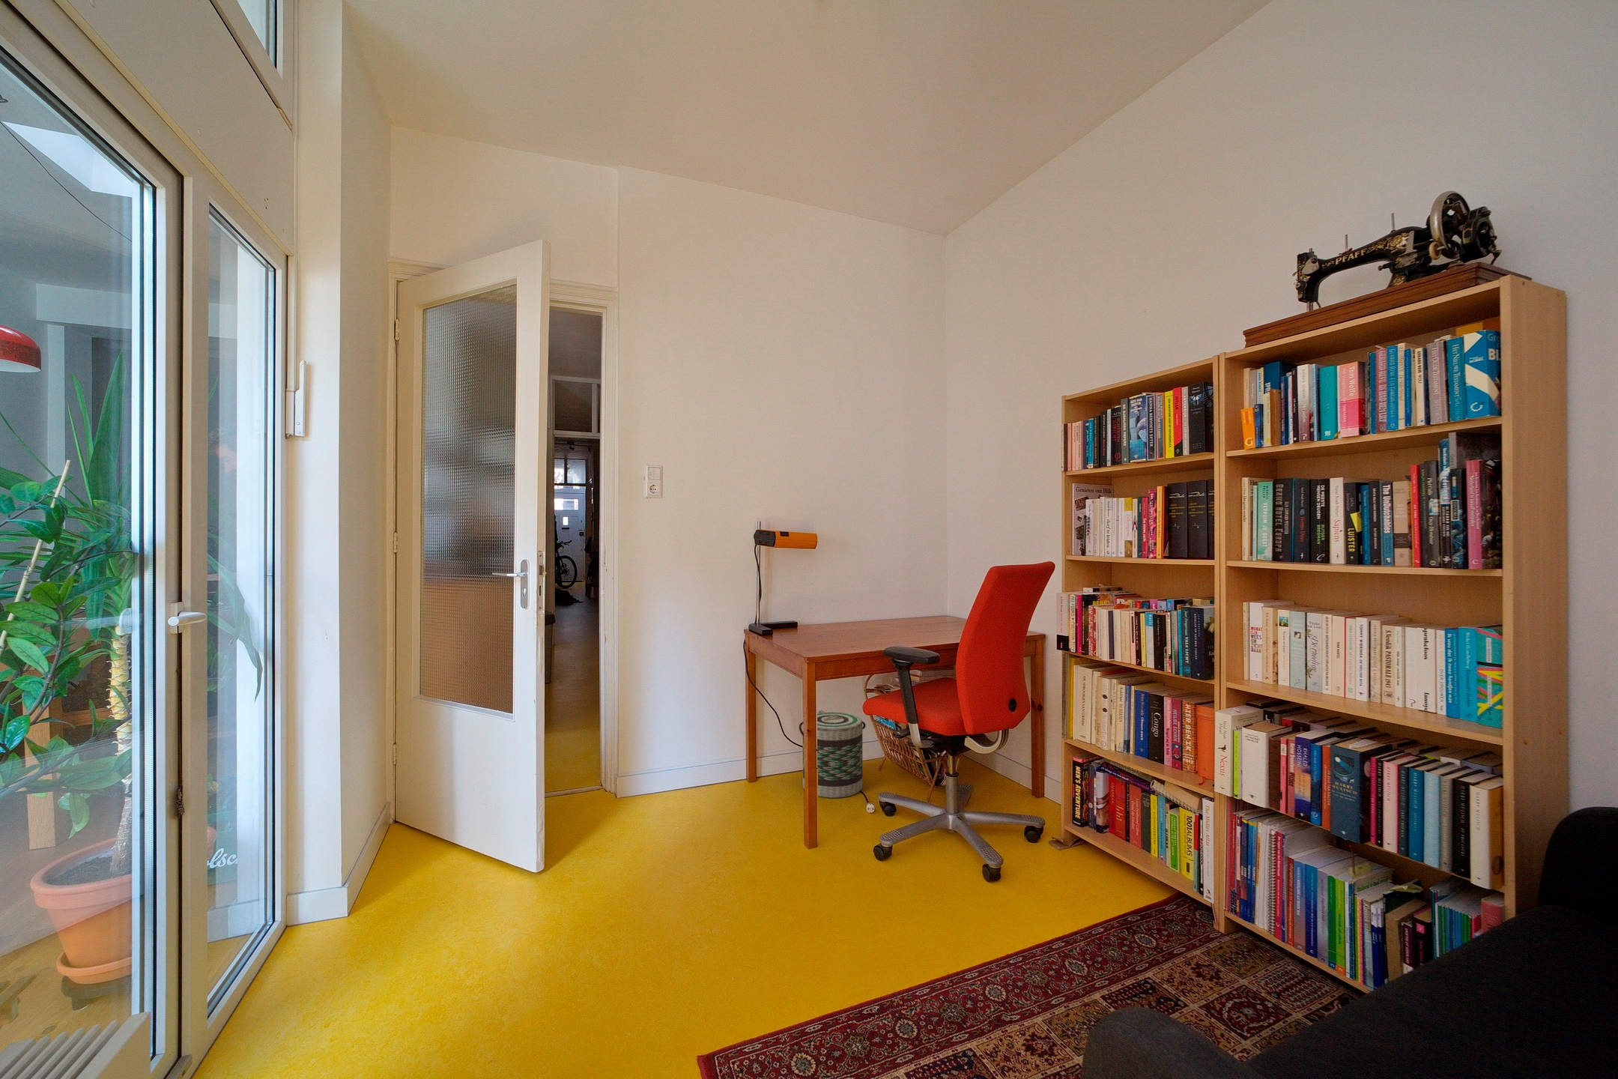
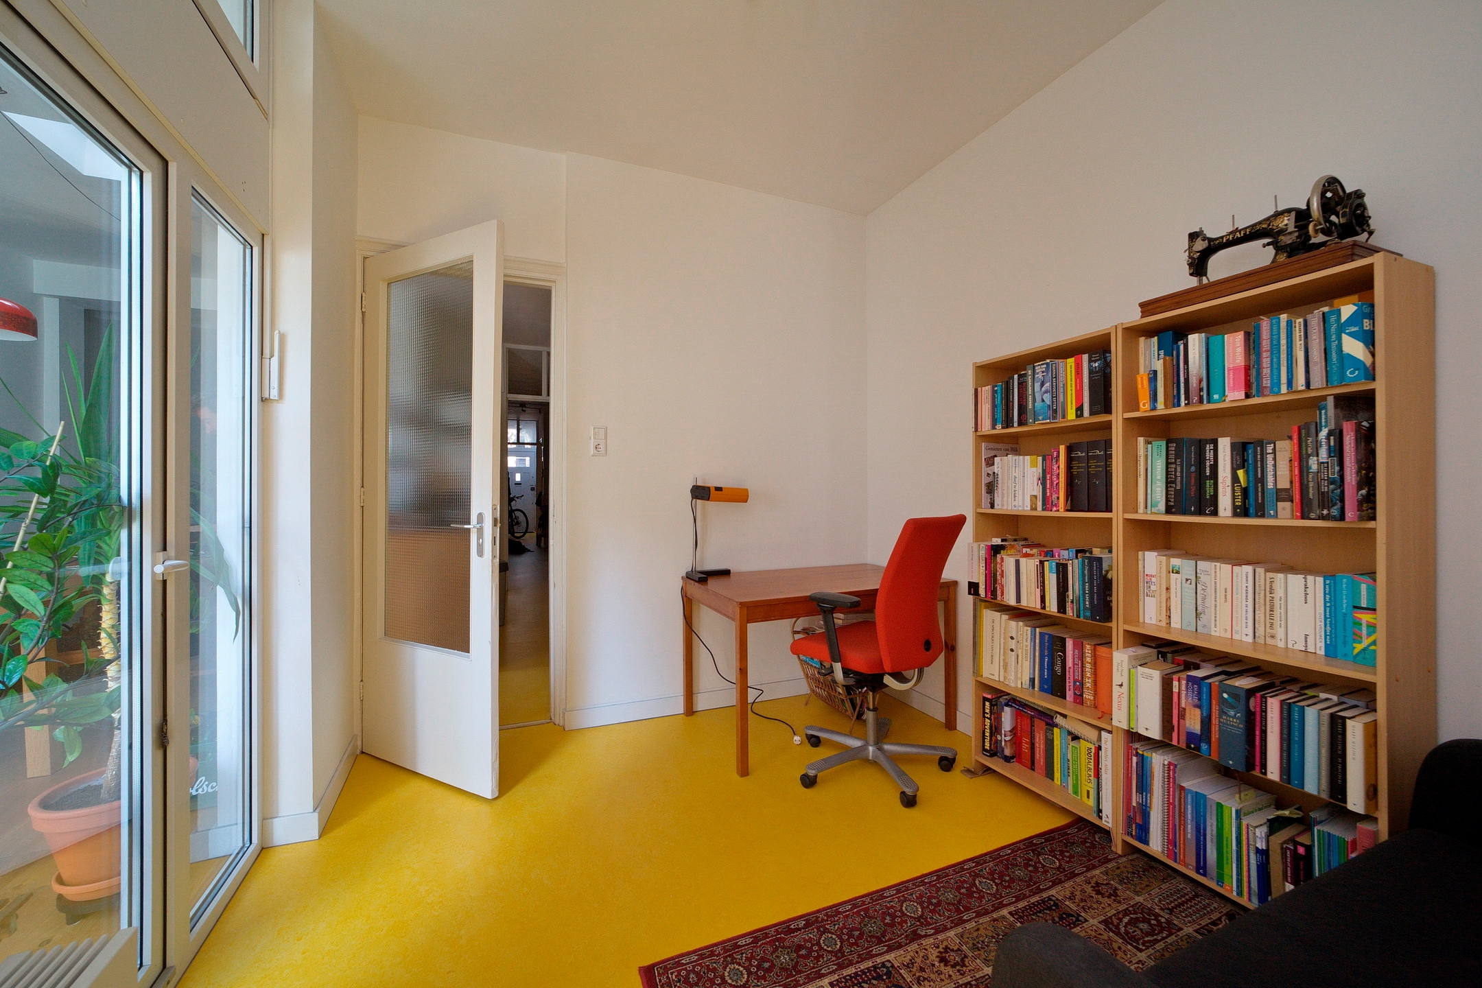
- basket [798,709,867,798]
